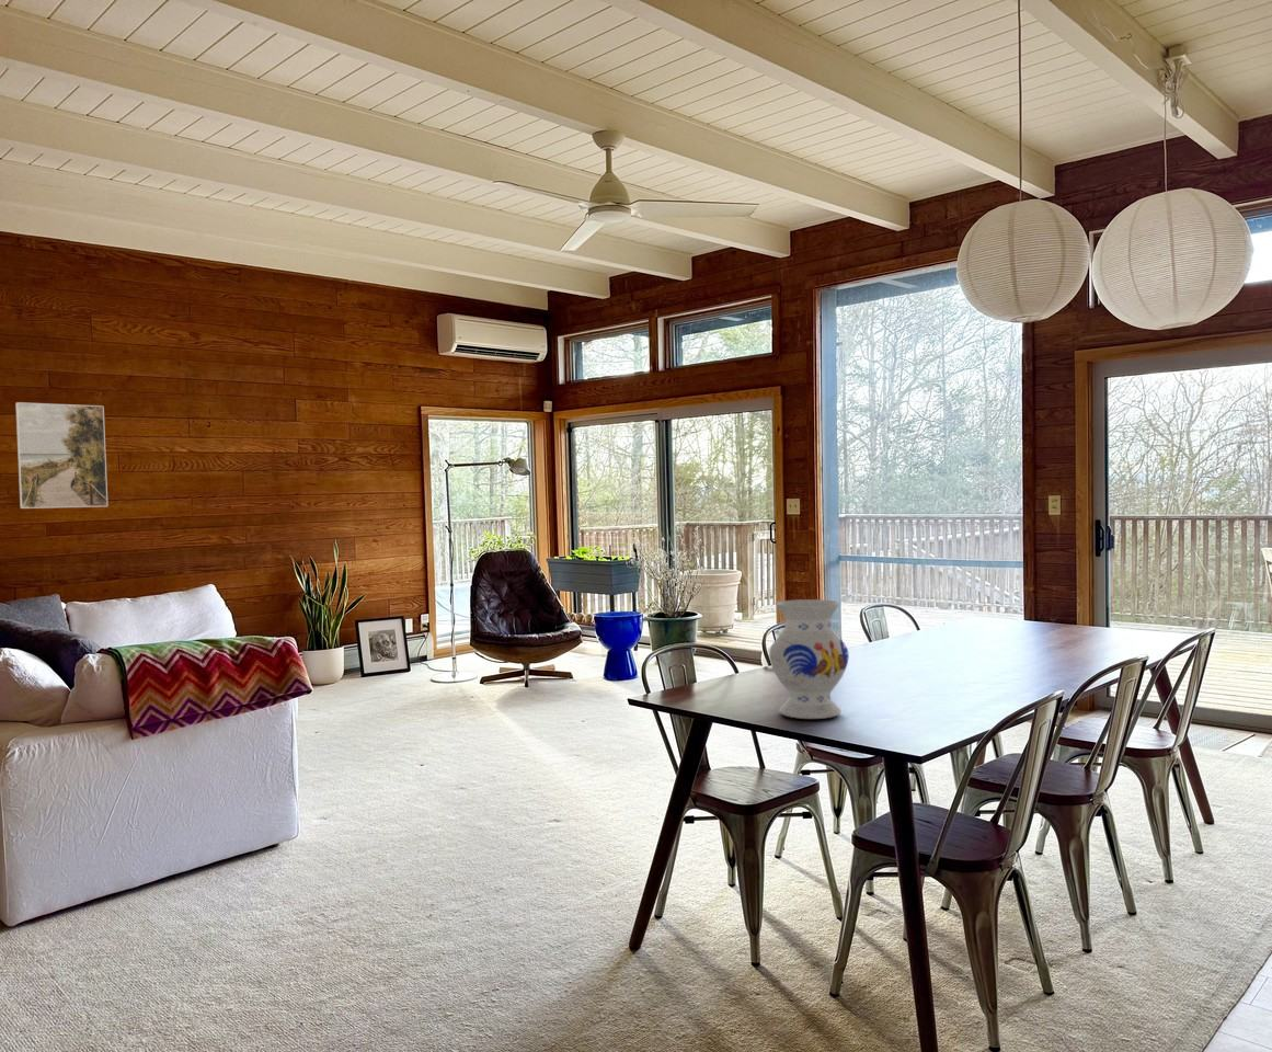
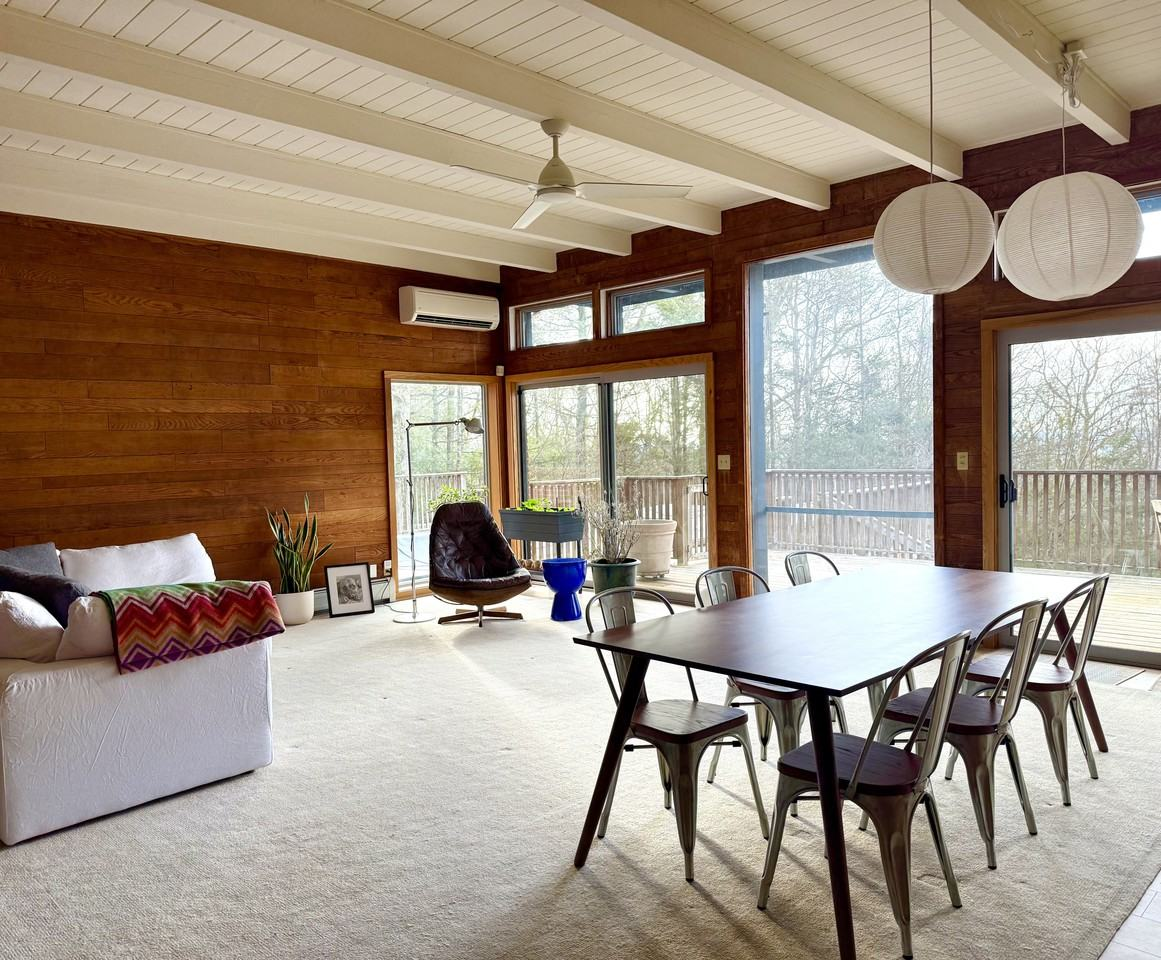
- vase [768,598,850,720]
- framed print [14,401,108,510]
